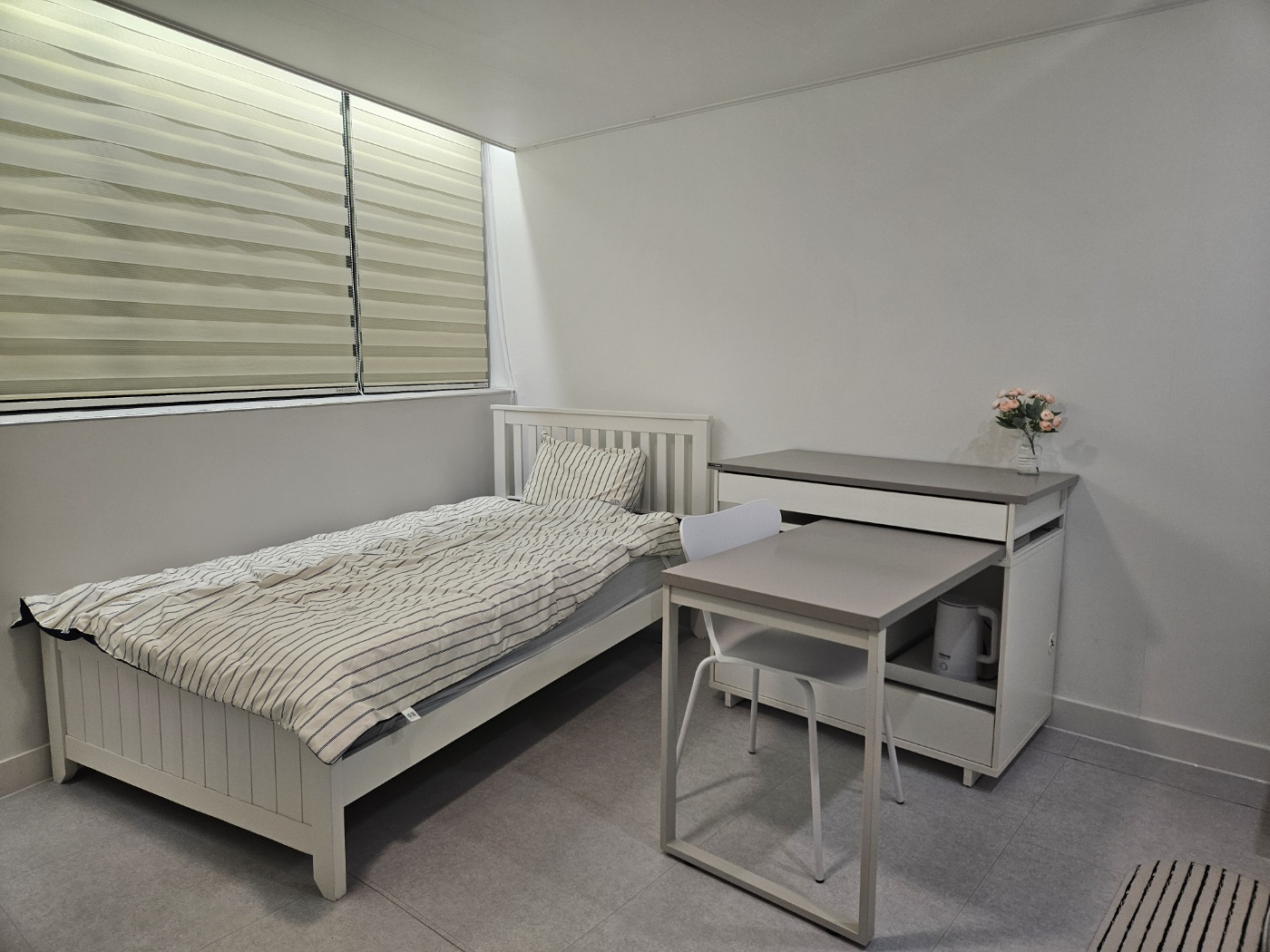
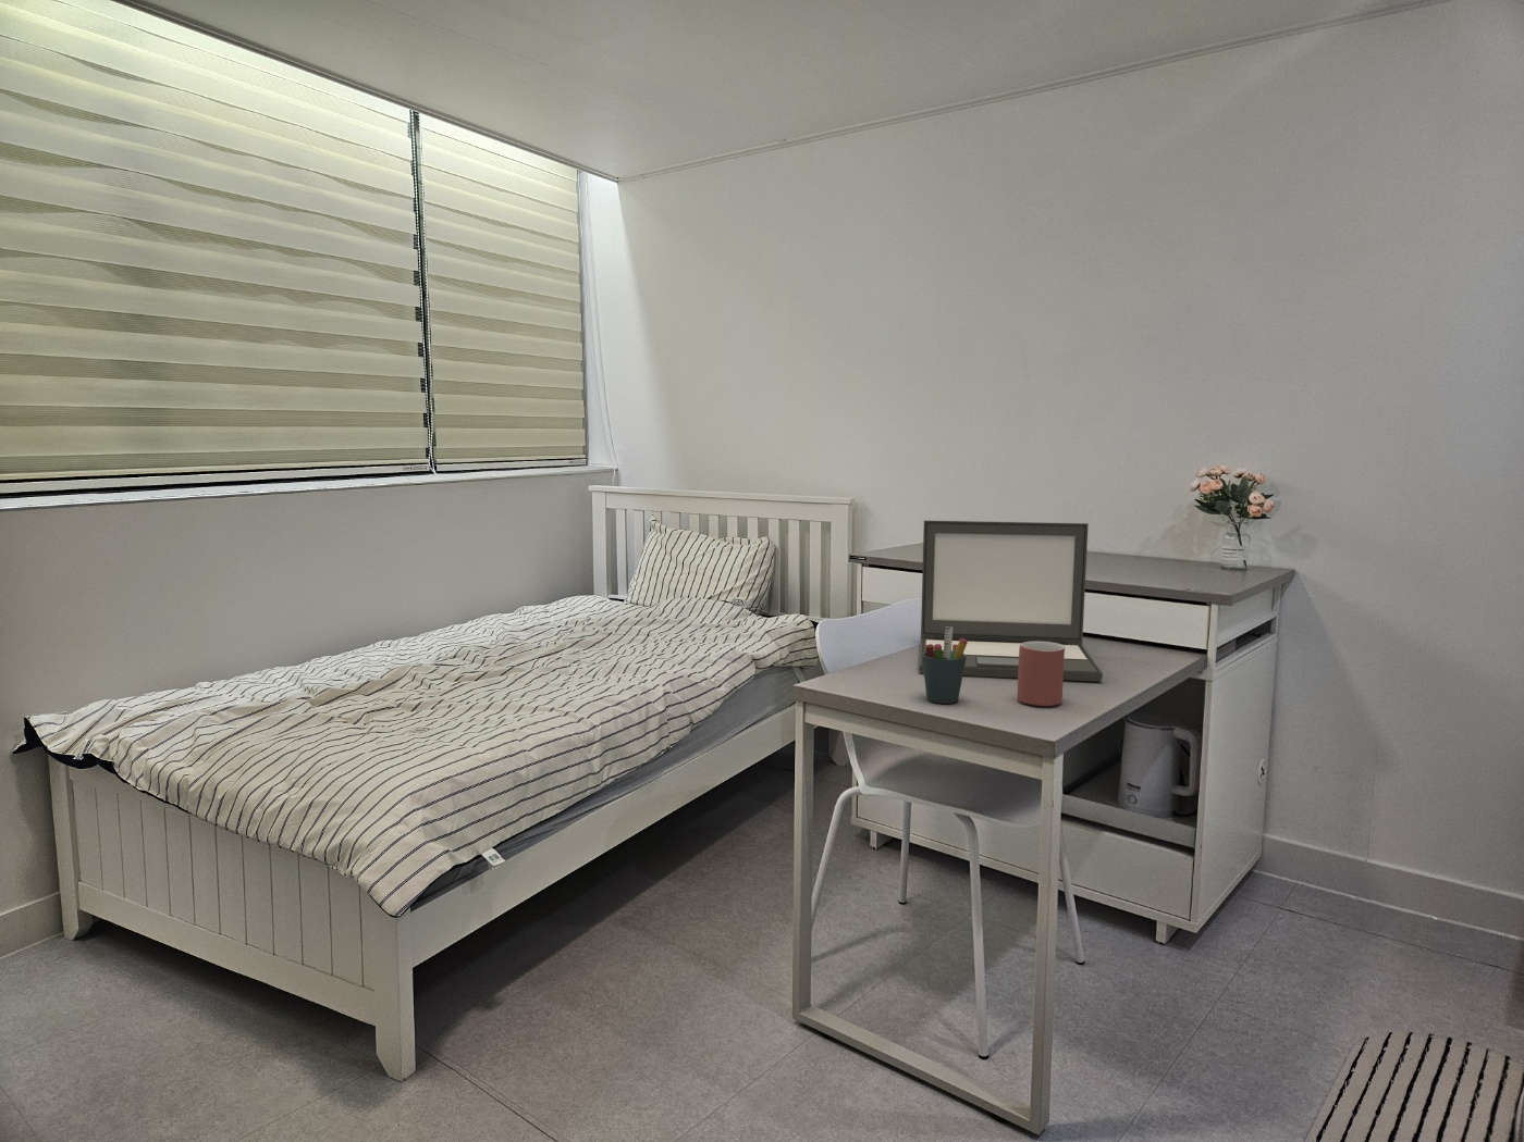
+ mug [1015,642,1066,707]
+ pen holder [920,626,967,705]
+ laptop [918,519,1104,681]
